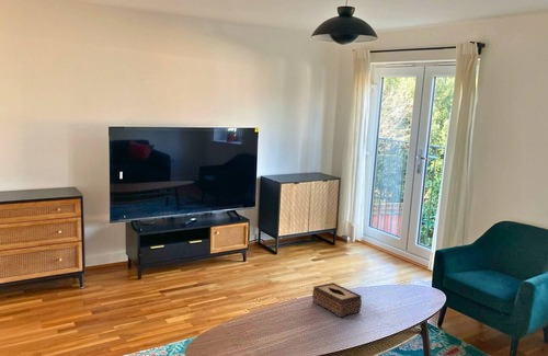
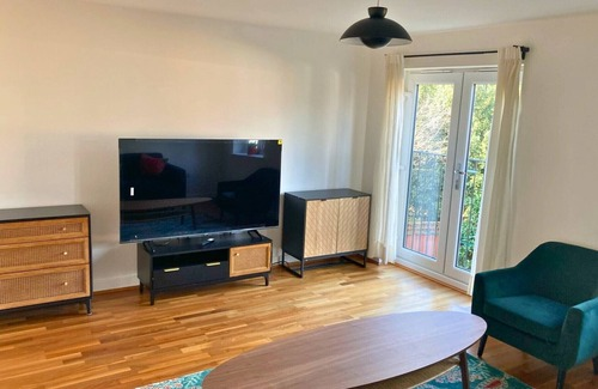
- tissue box [311,282,363,318]
